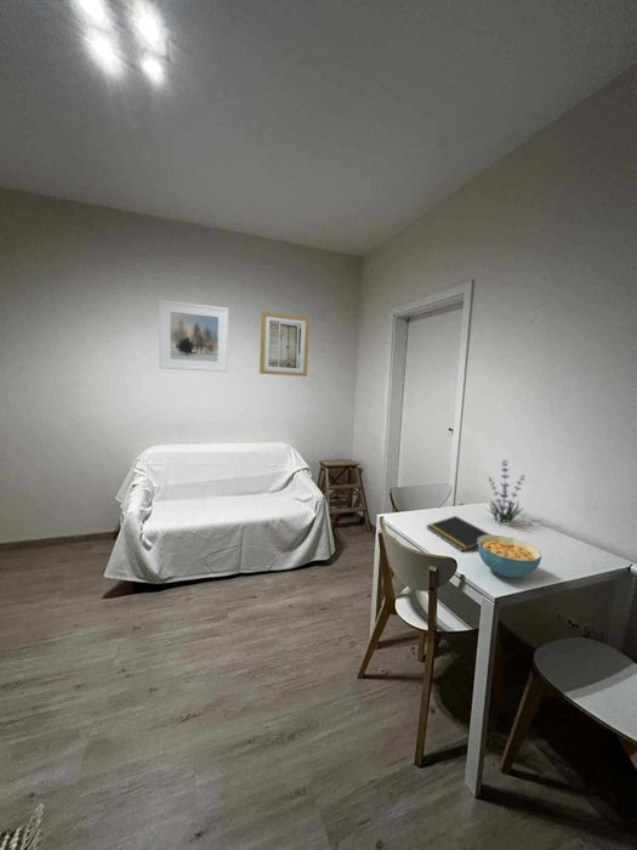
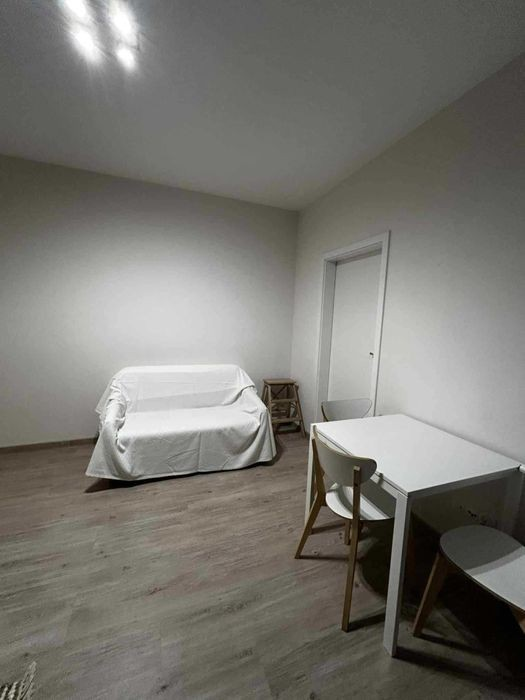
- cereal bowl [477,534,542,579]
- notepad [426,515,493,552]
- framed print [158,299,229,373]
- wall art [258,311,311,378]
- plant [484,458,527,526]
